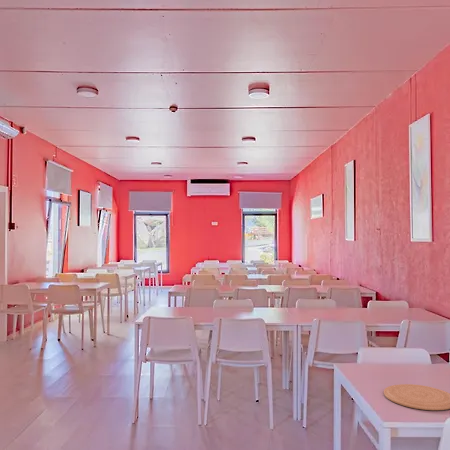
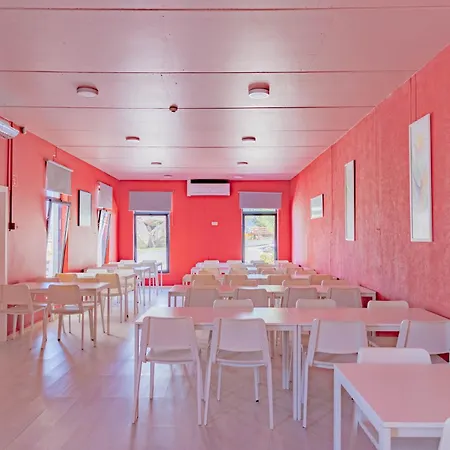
- plate [383,383,450,411]
